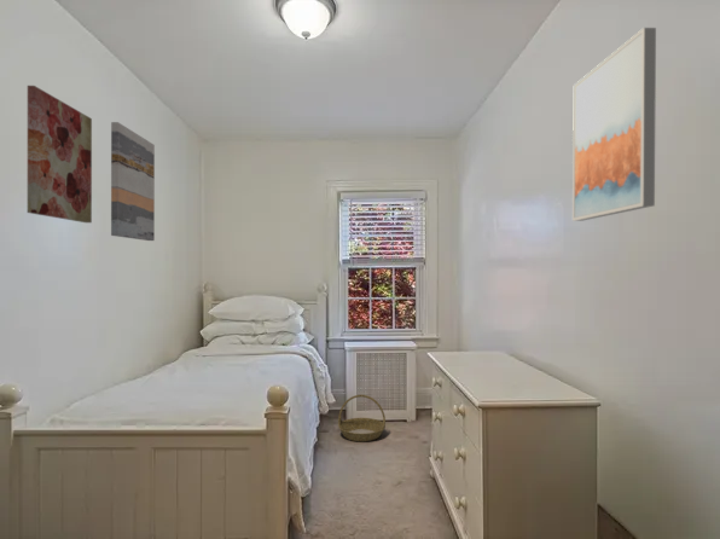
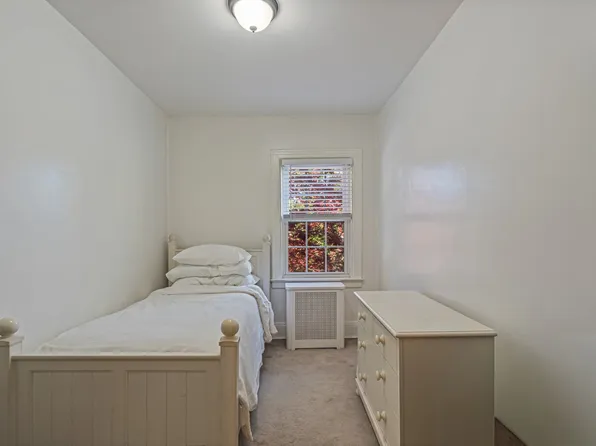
- wall art [571,27,657,222]
- basket [337,394,387,442]
- wall art [110,121,156,242]
- wall art [27,85,93,224]
